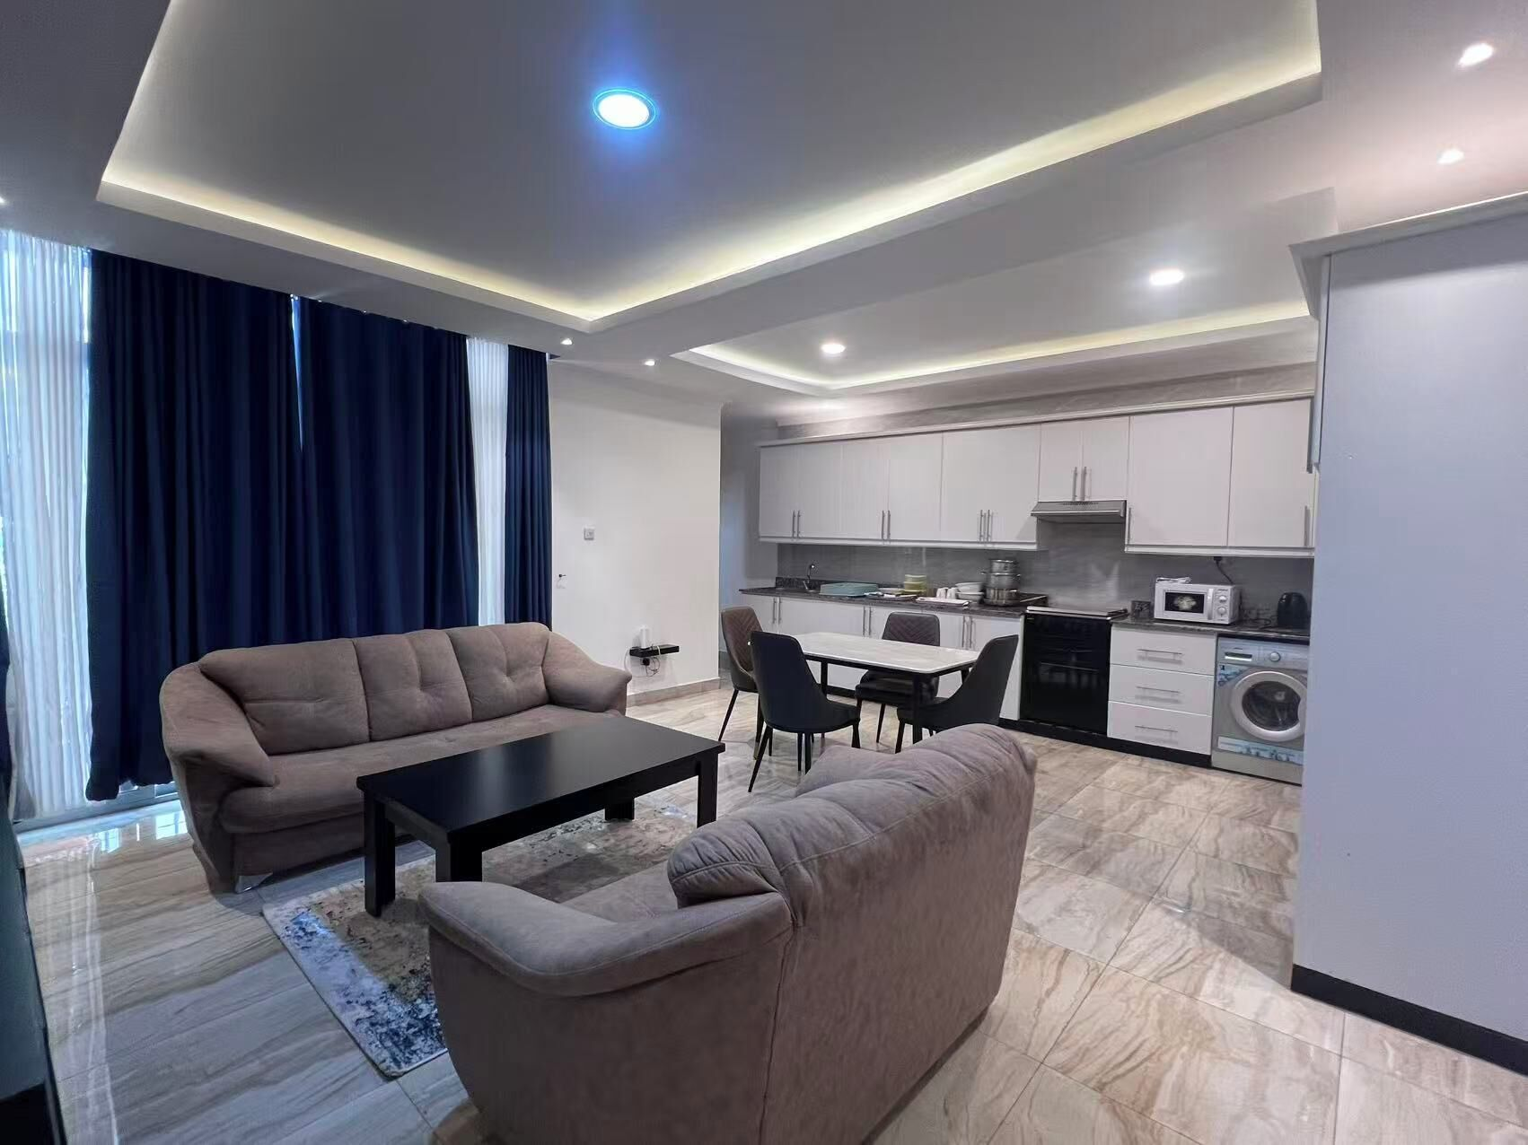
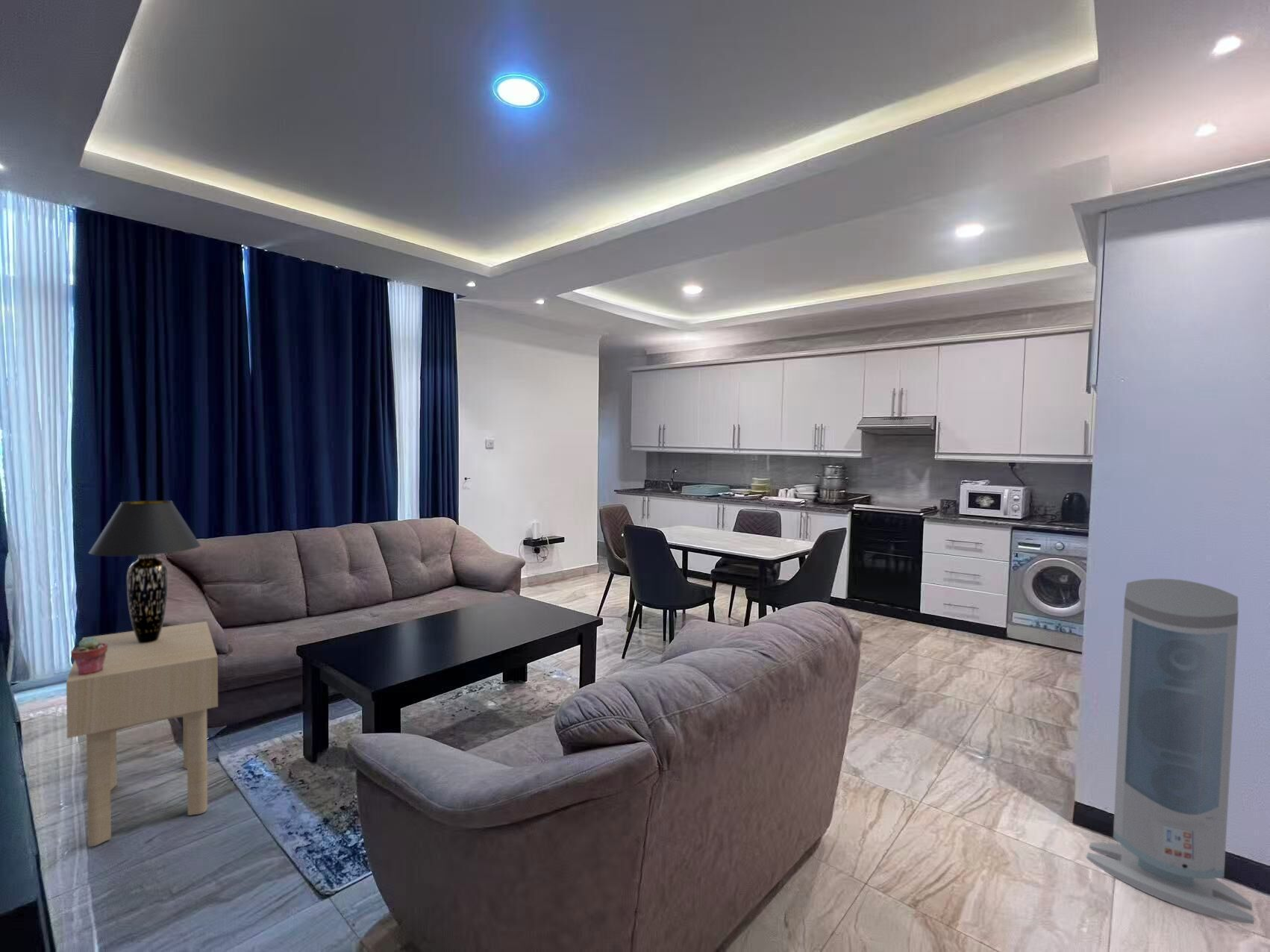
+ air purifier [1086,578,1255,925]
+ side table [66,621,219,847]
+ potted succulent [70,636,107,675]
+ table lamp [88,500,201,643]
